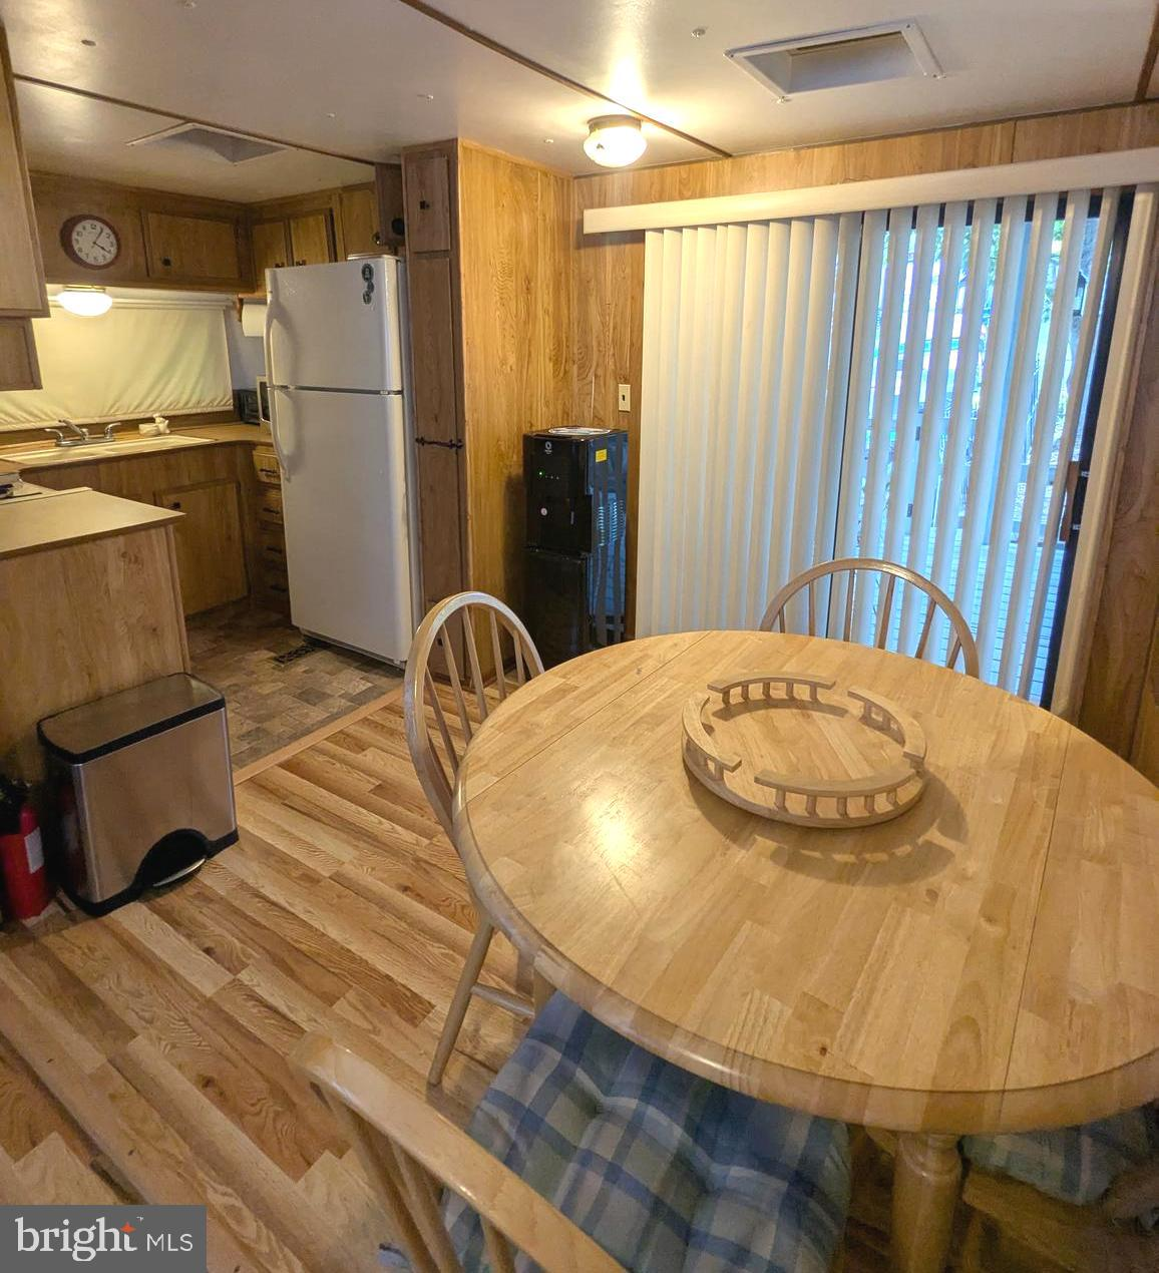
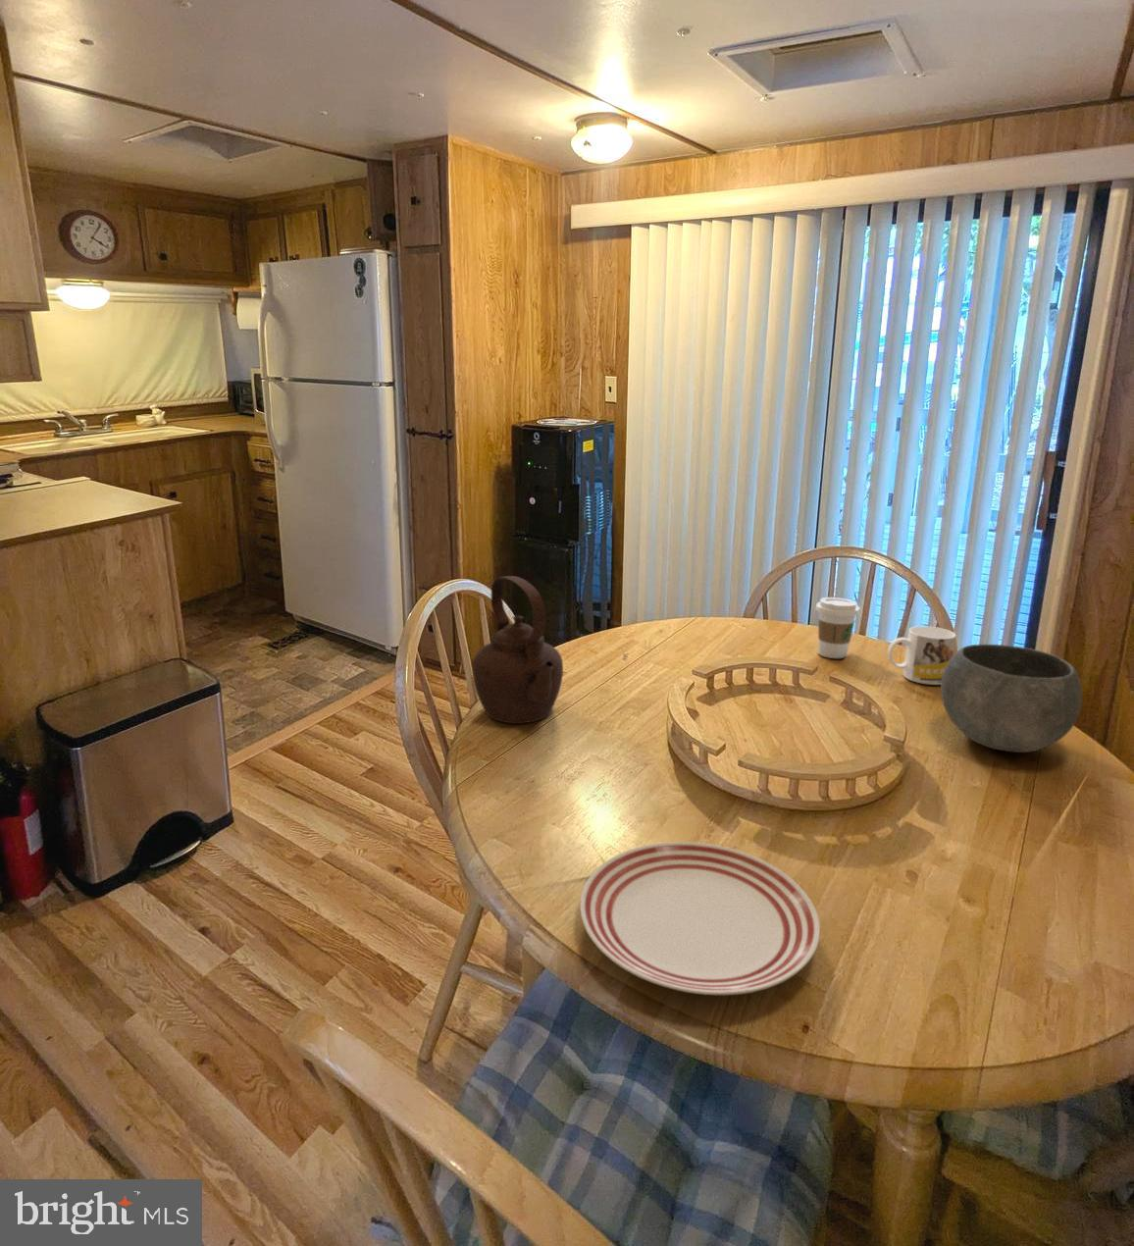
+ bowl [940,644,1083,753]
+ coffee cup [815,597,862,659]
+ teapot [472,575,564,725]
+ dinner plate [578,841,821,995]
+ mug [887,625,956,686]
